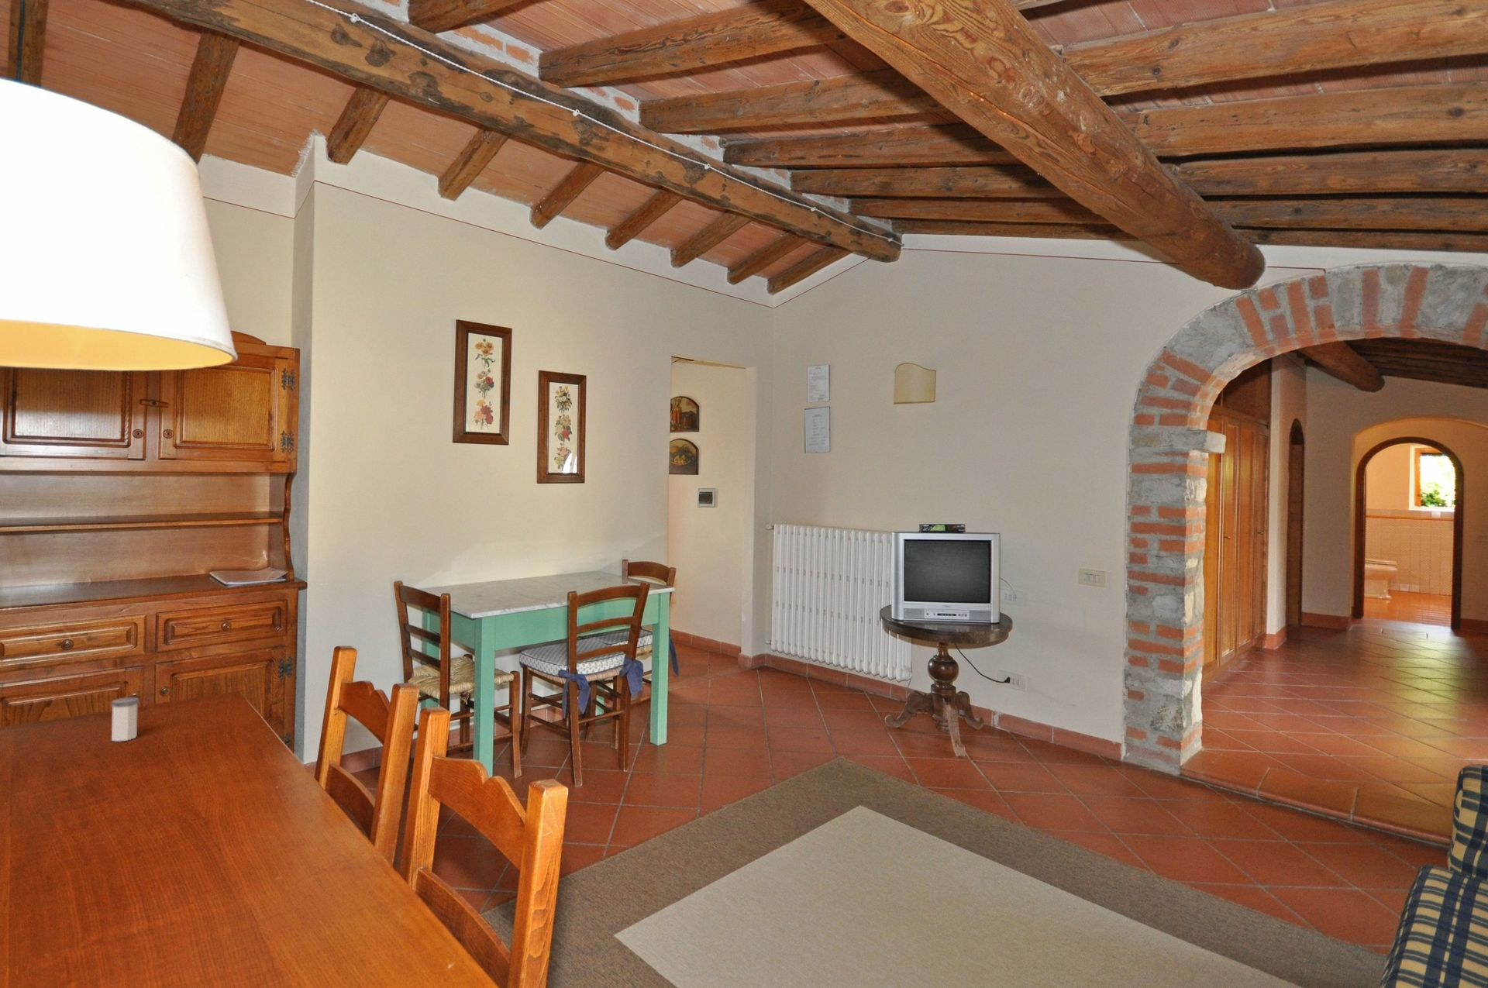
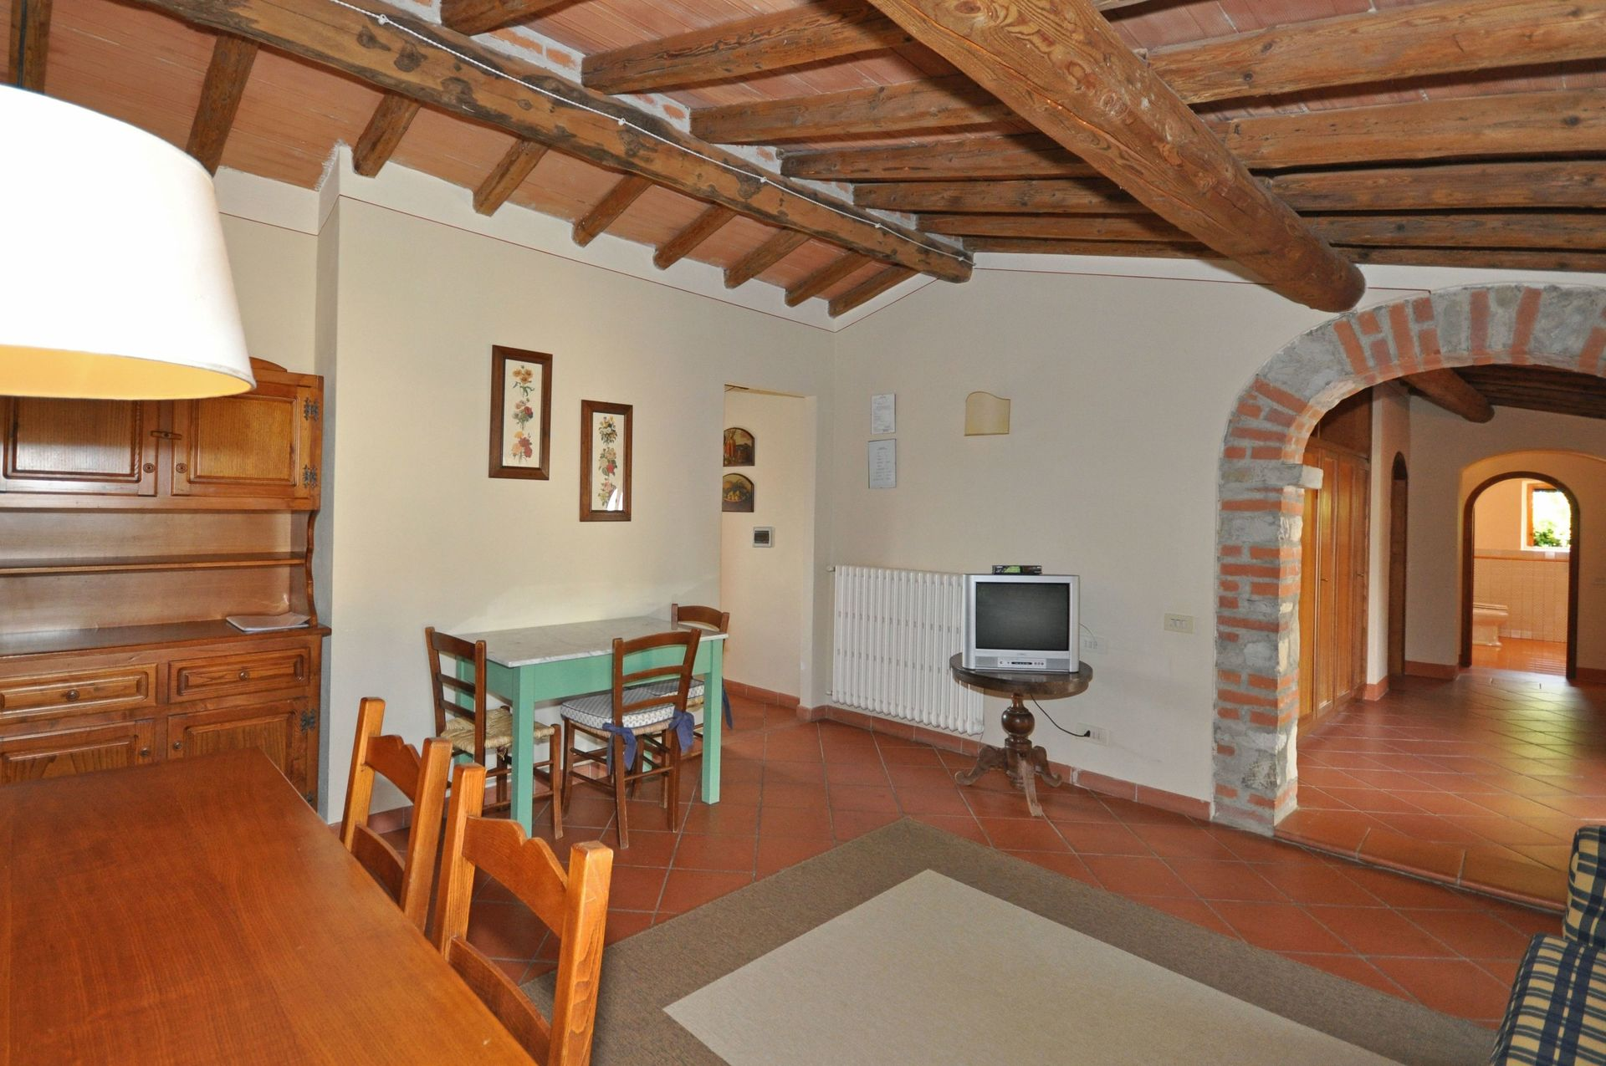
- salt shaker [111,697,140,742]
